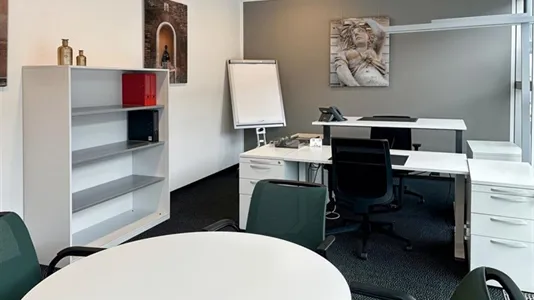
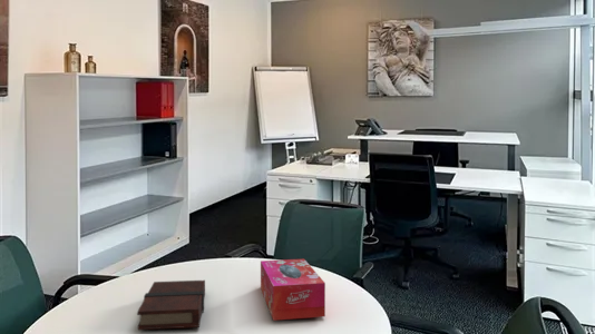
+ tissue box [260,258,326,322]
+ book [136,279,206,331]
